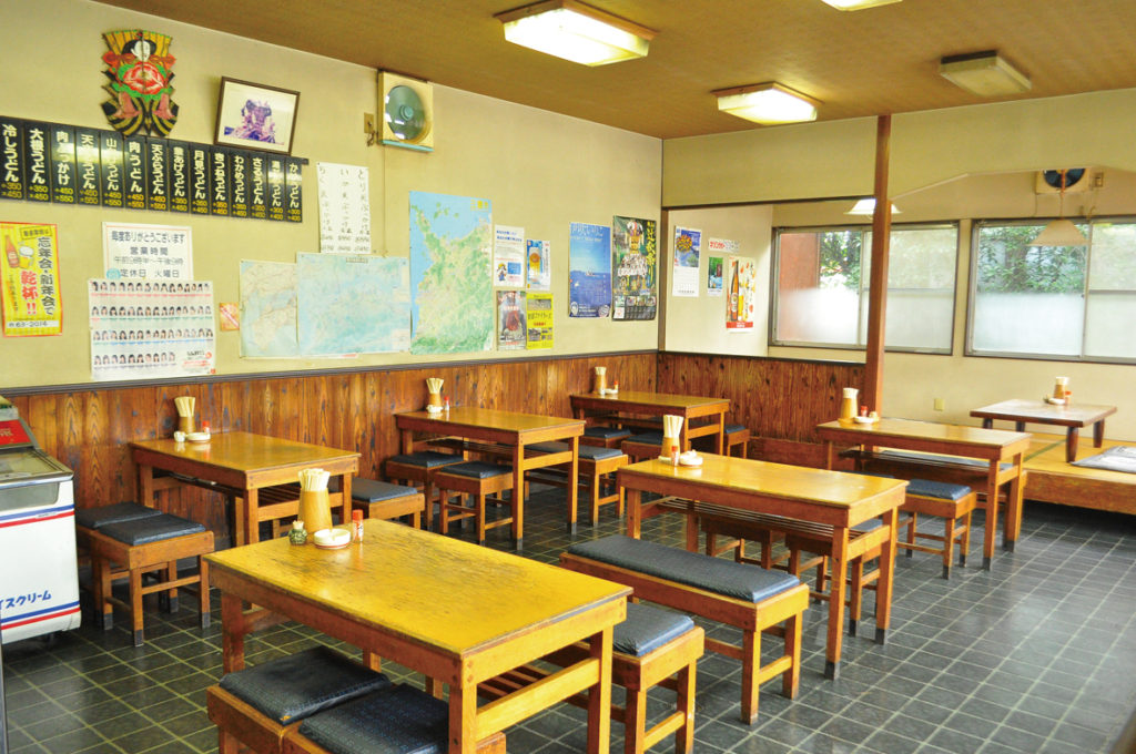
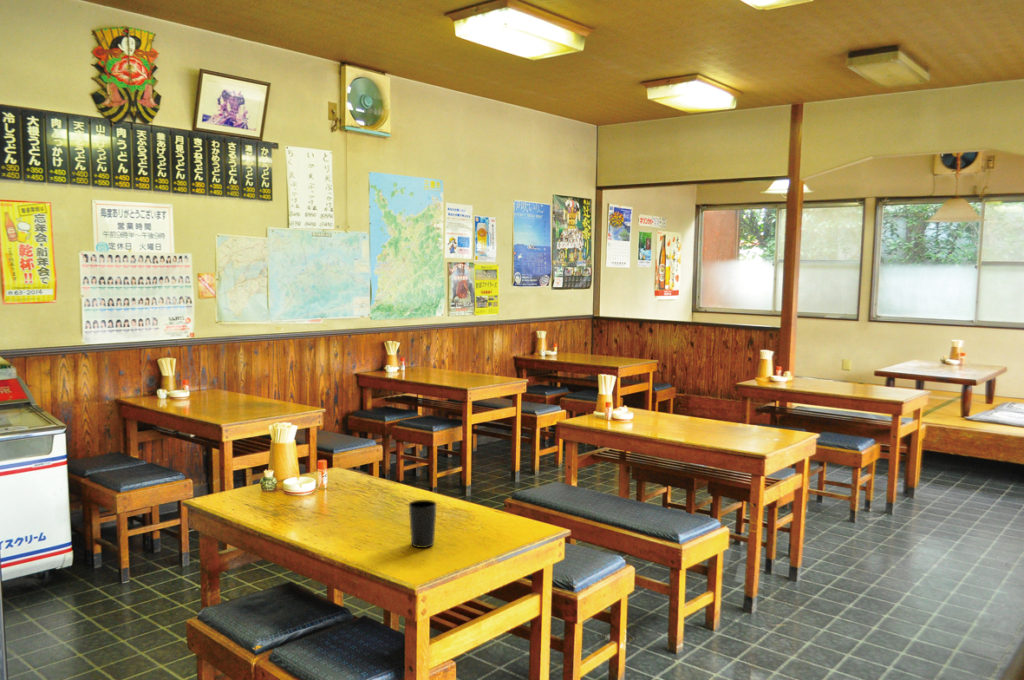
+ cup [408,499,438,549]
